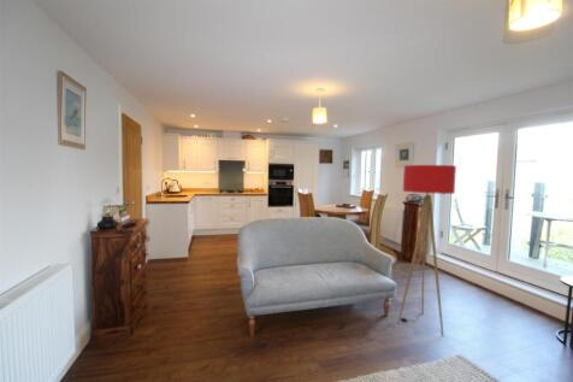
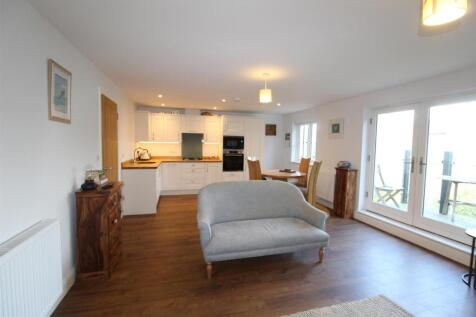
- floor lamp [397,164,457,337]
